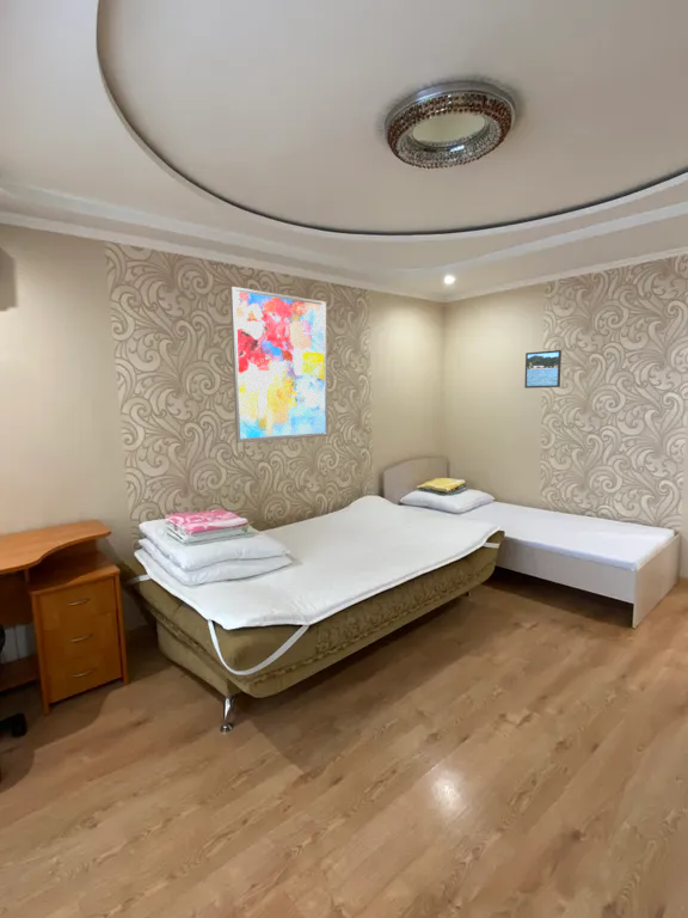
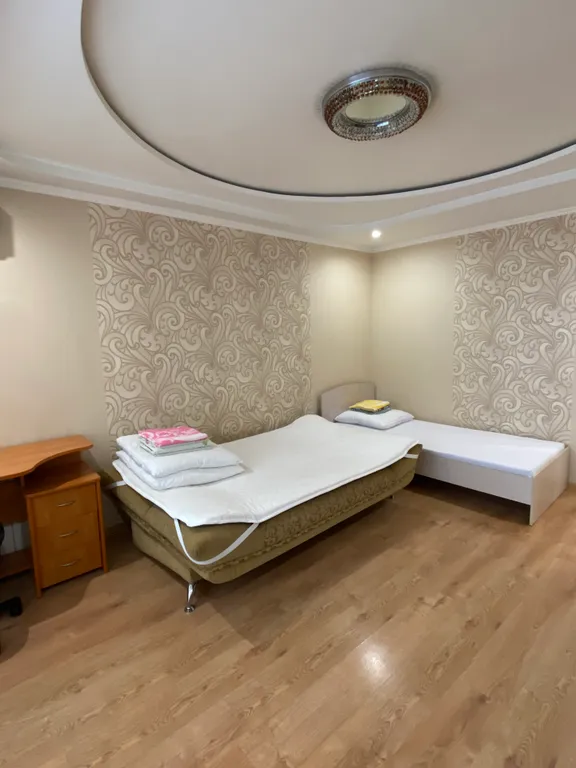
- wall art [229,286,330,443]
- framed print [523,349,563,390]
